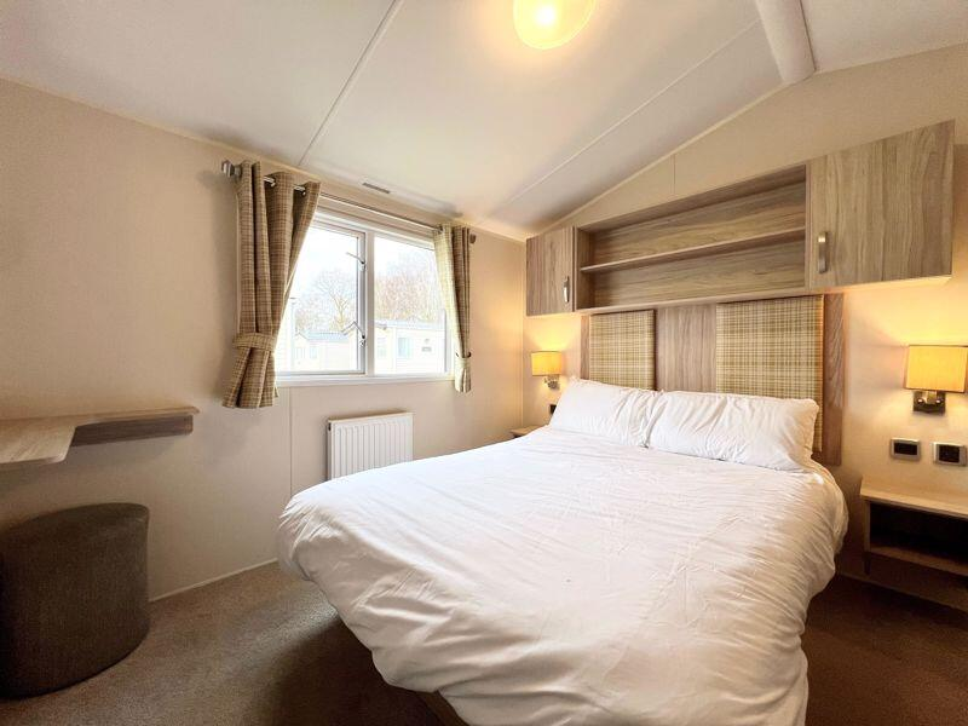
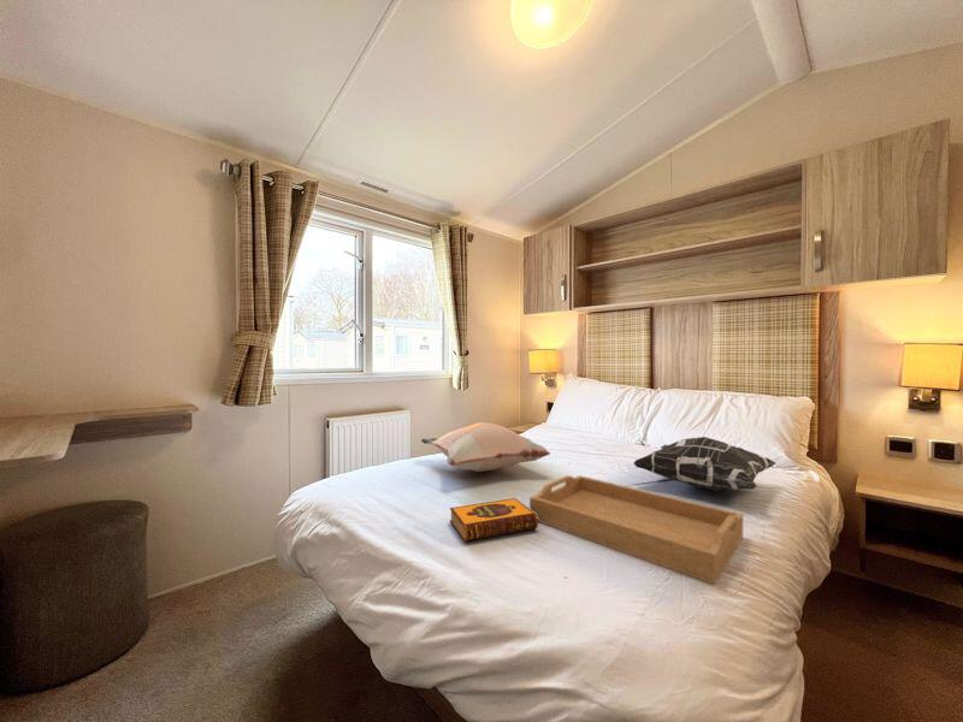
+ decorative pillow [633,436,778,491]
+ hardback book [449,497,539,543]
+ serving tray [528,474,744,586]
+ decorative pillow [420,421,551,473]
